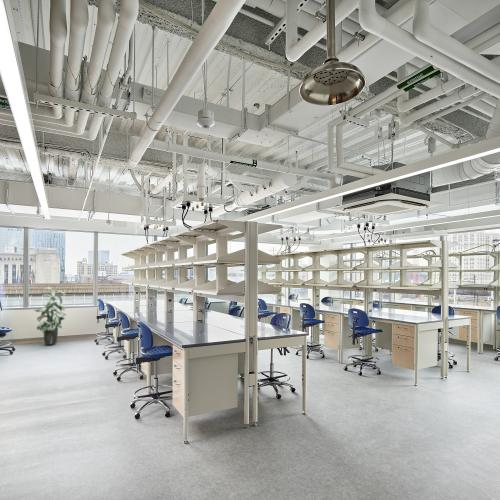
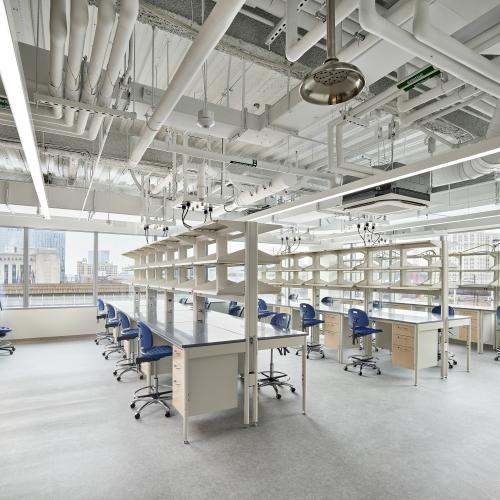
- indoor plant [33,286,67,346]
